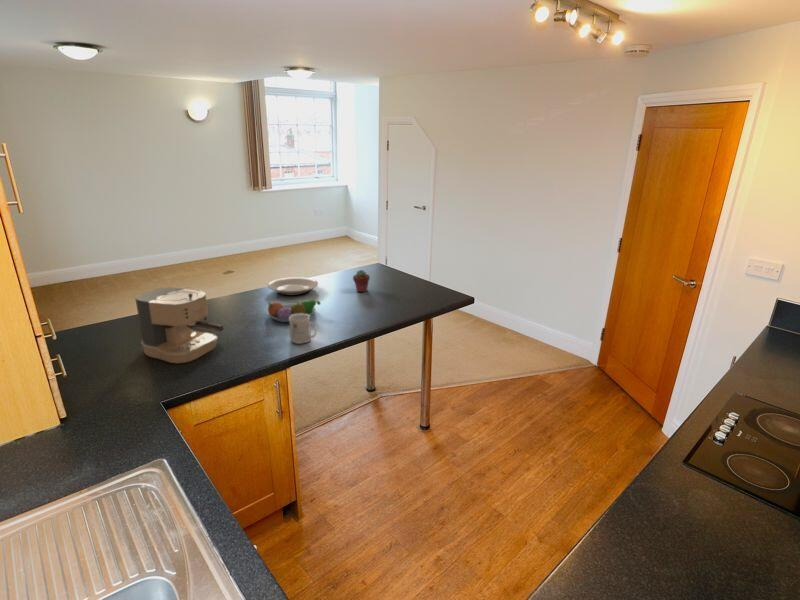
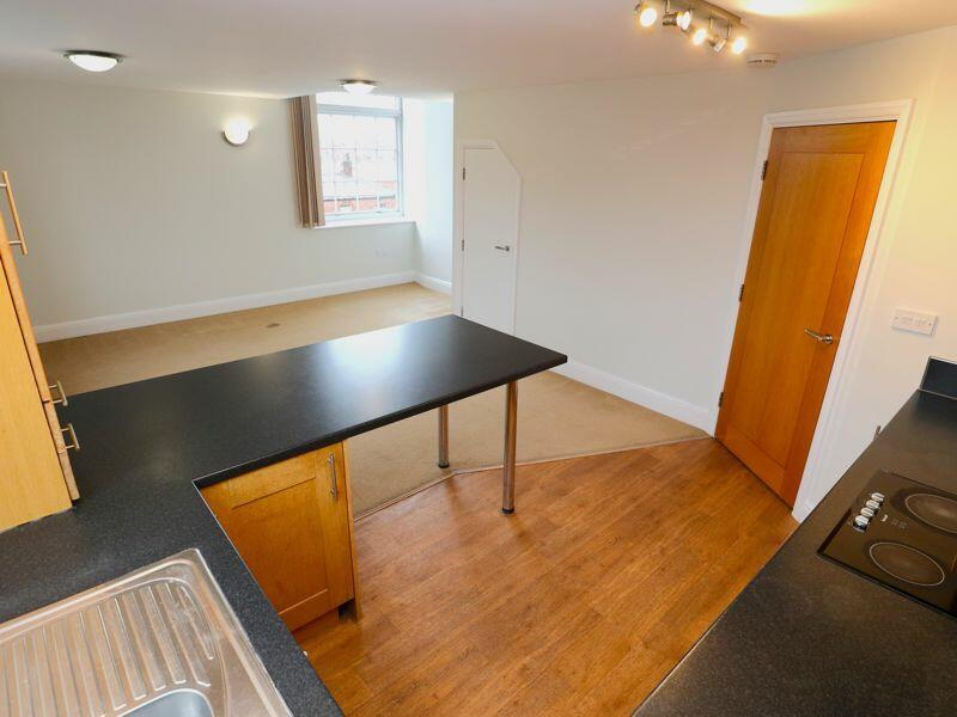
- potted succulent [352,269,371,293]
- mug [289,314,318,345]
- plate [266,276,319,297]
- coffee maker [134,286,225,364]
- fruit bowl [265,299,322,323]
